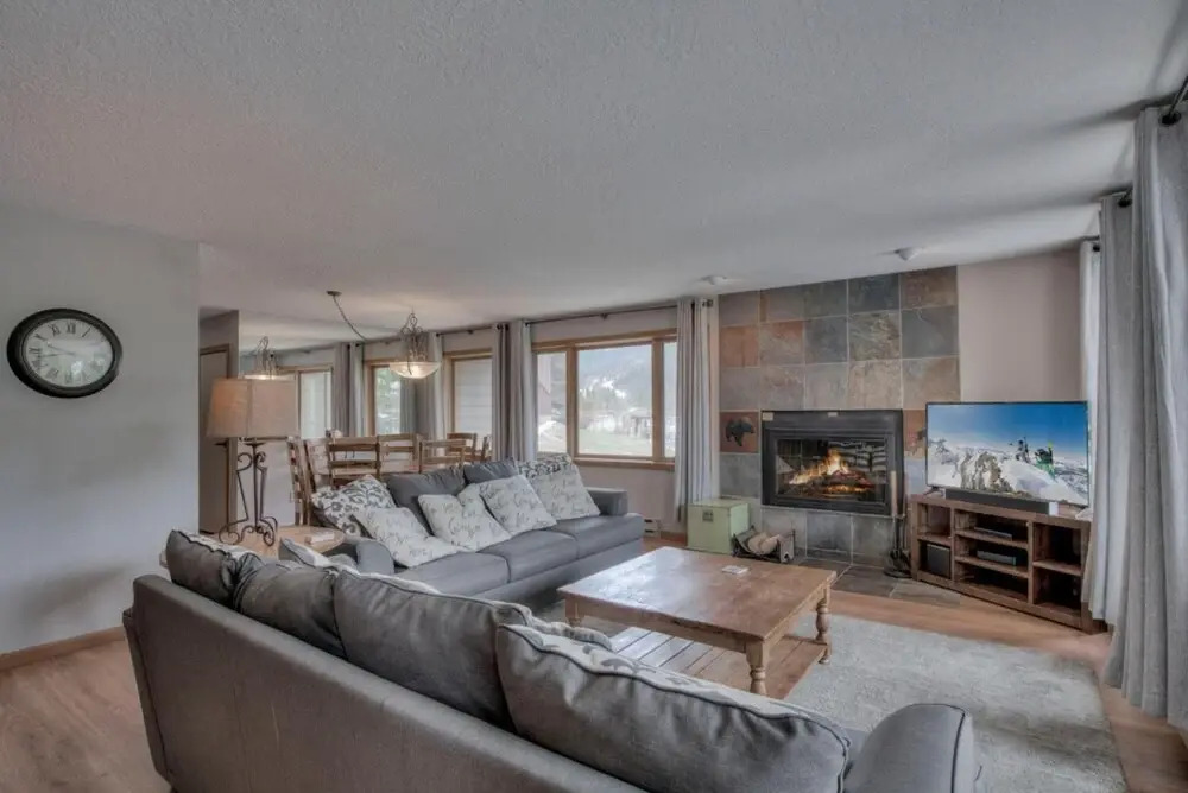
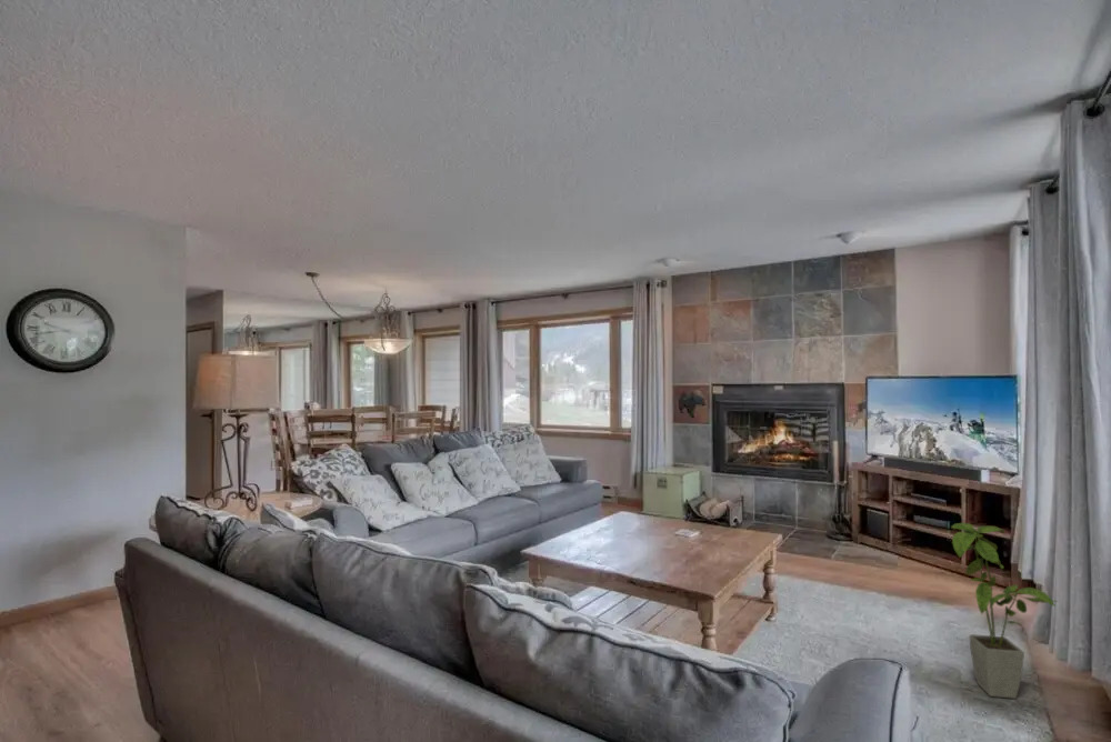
+ house plant [950,522,1060,700]
